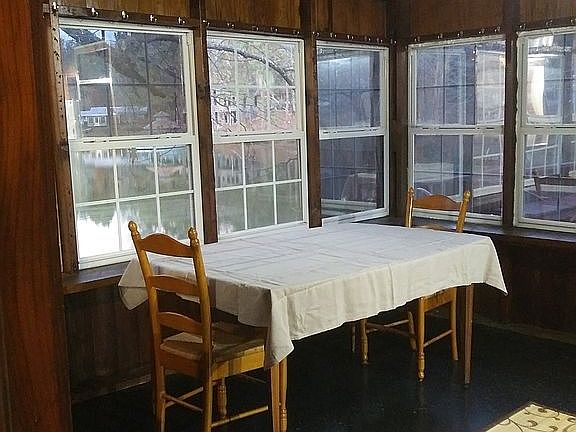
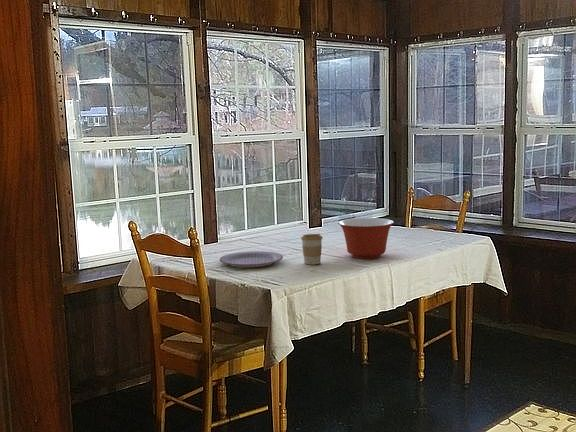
+ plate [219,250,284,269]
+ coffee cup [300,233,323,266]
+ mixing bowl [338,217,395,260]
